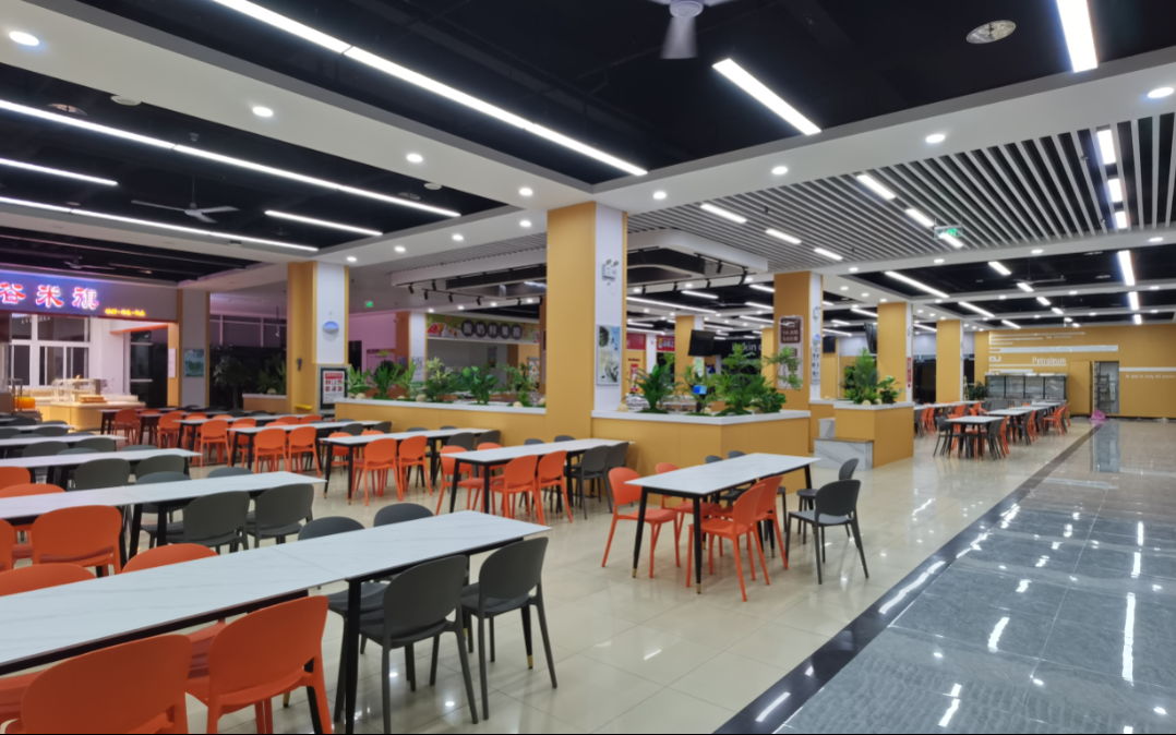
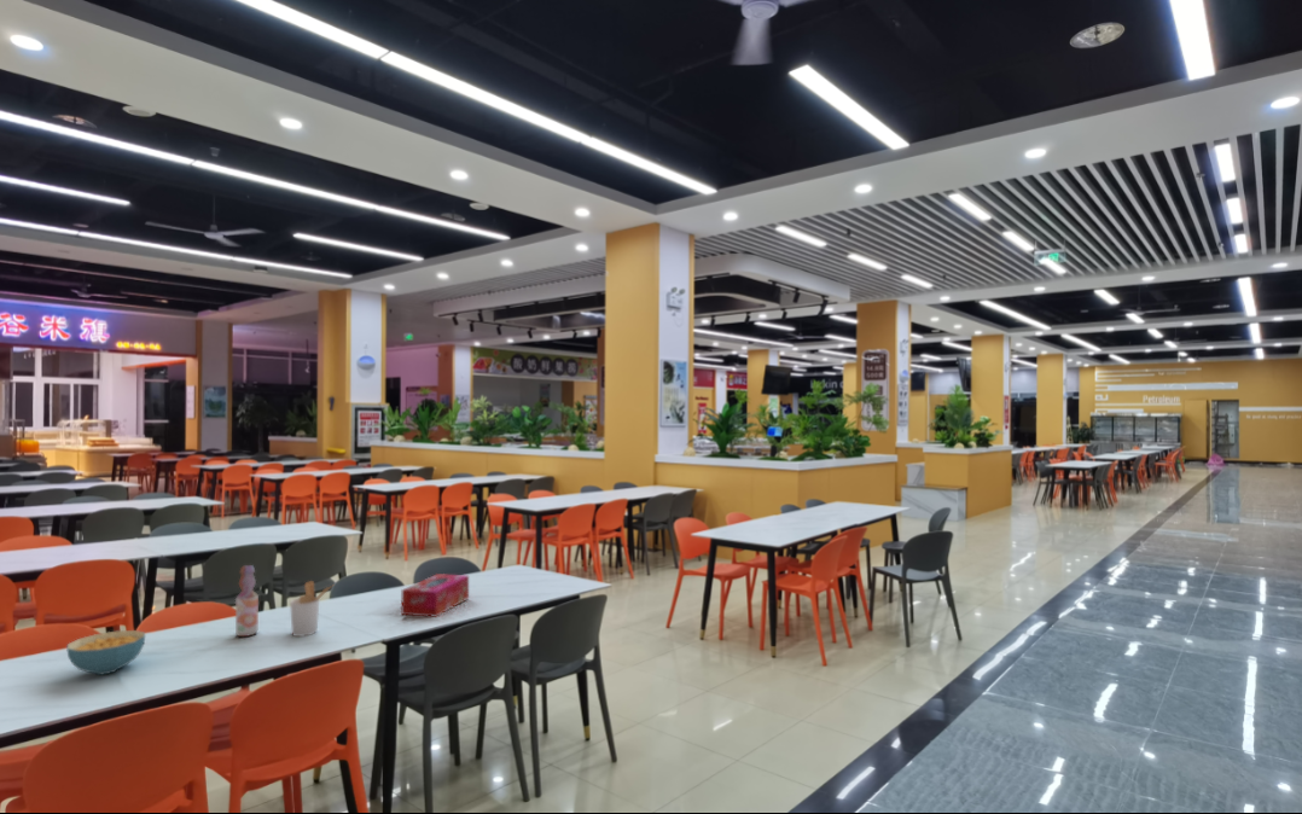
+ utensil holder [289,580,333,638]
+ bottle [234,564,260,638]
+ cereal bowl [65,629,146,676]
+ tissue box [400,572,470,618]
